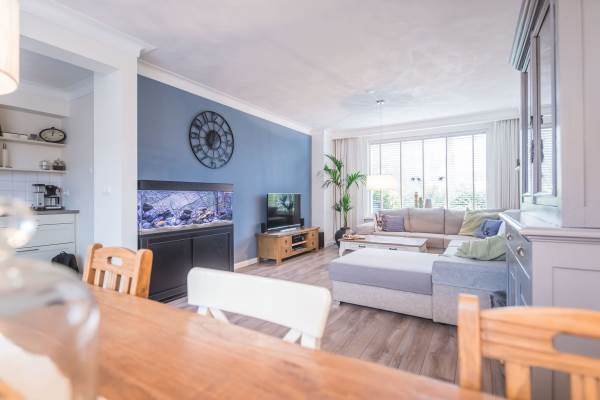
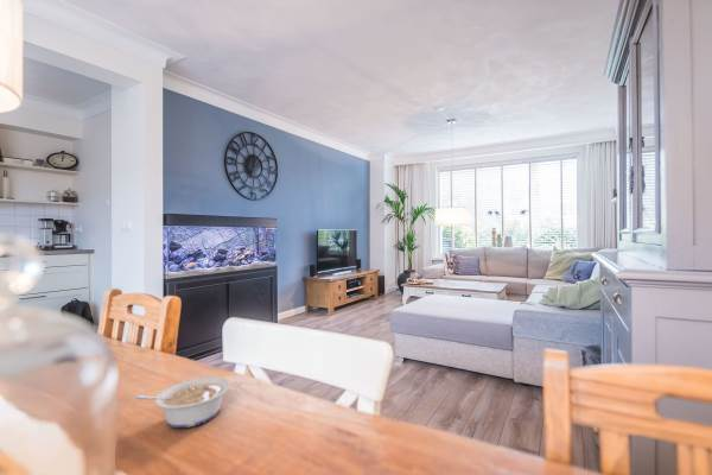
+ legume [135,375,231,429]
